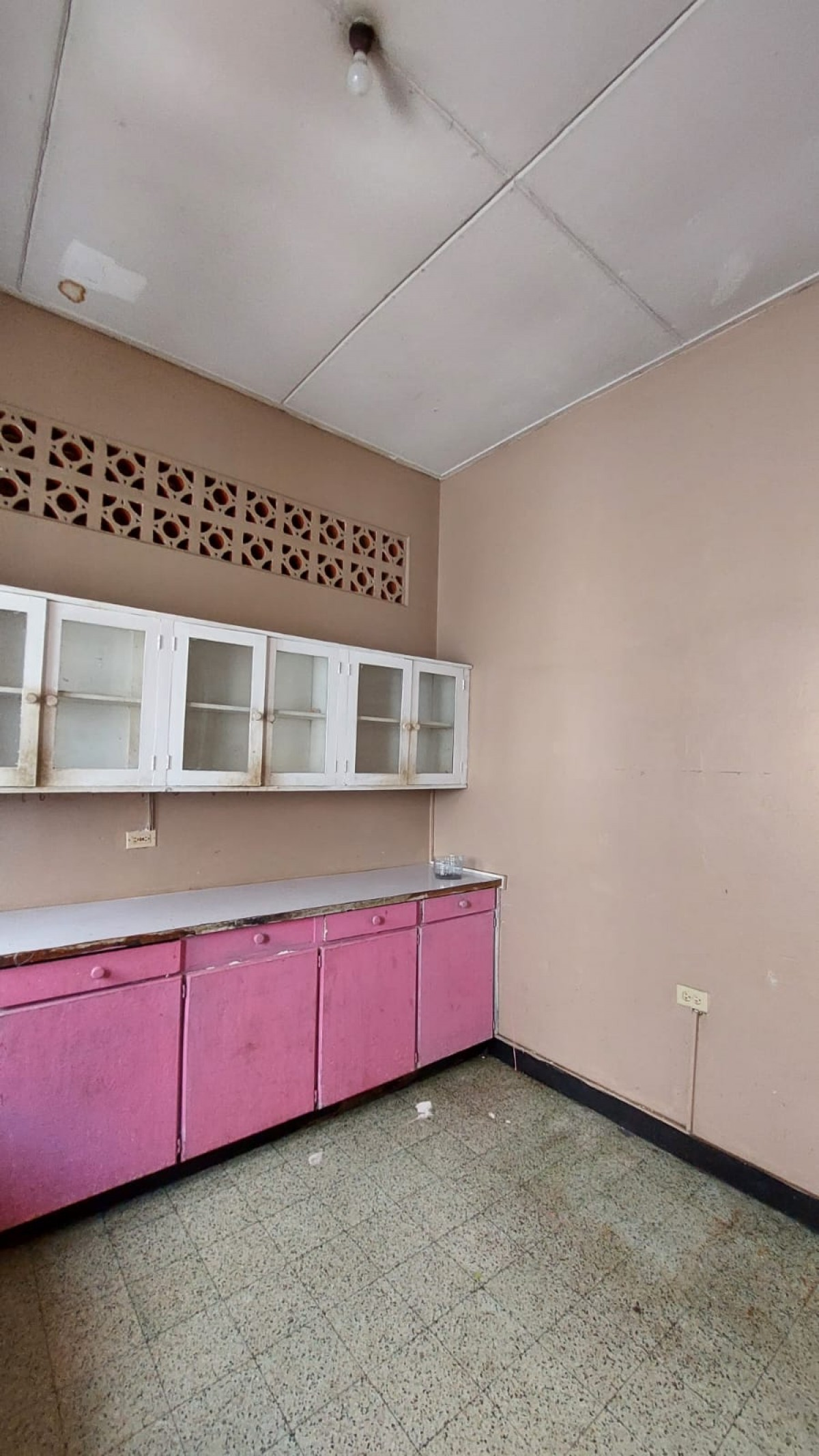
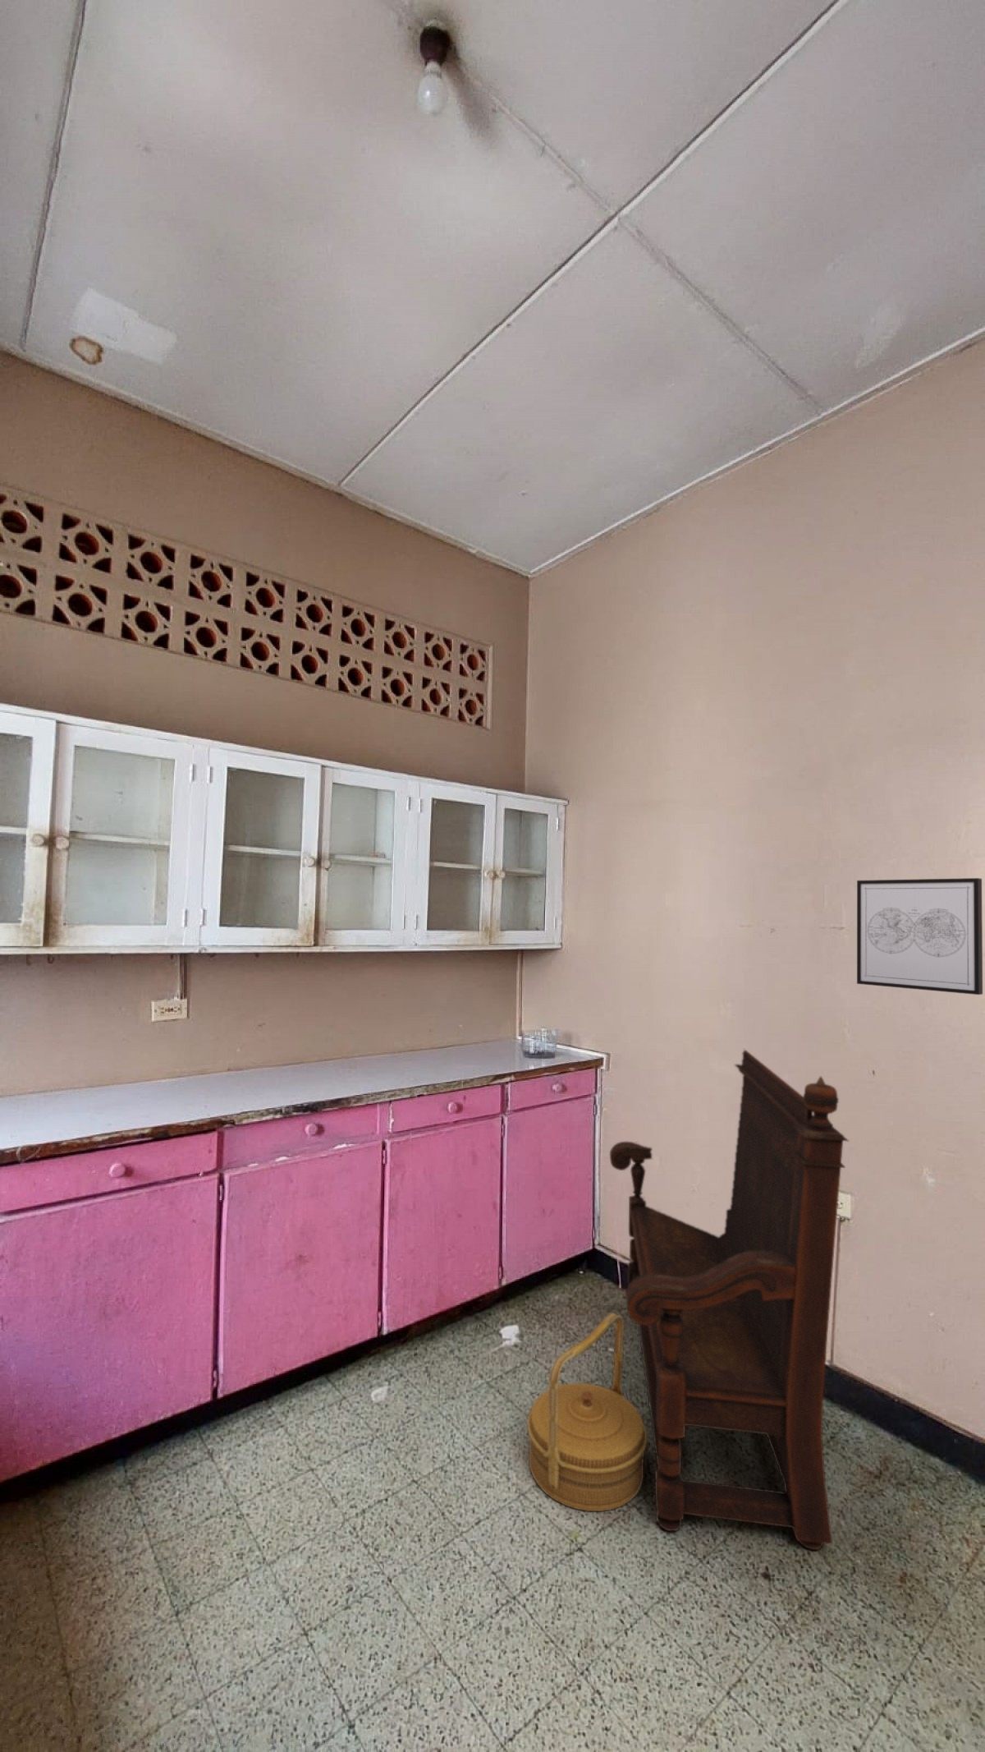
+ bench [609,1049,849,1551]
+ wall art [856,877,984,995]
+ basket [526,1312,647,1513]
